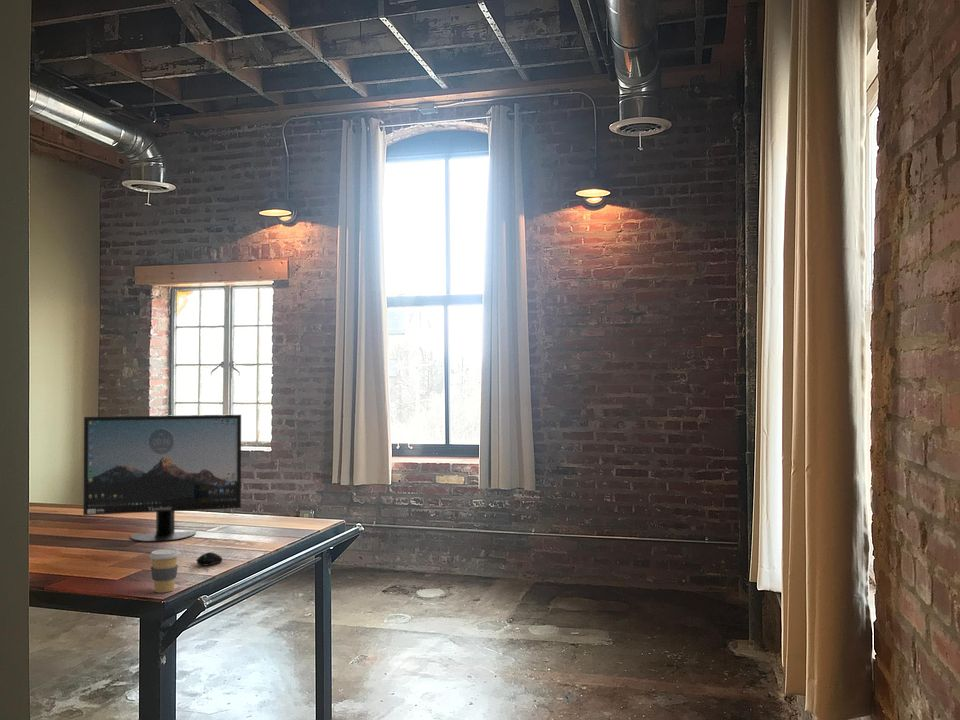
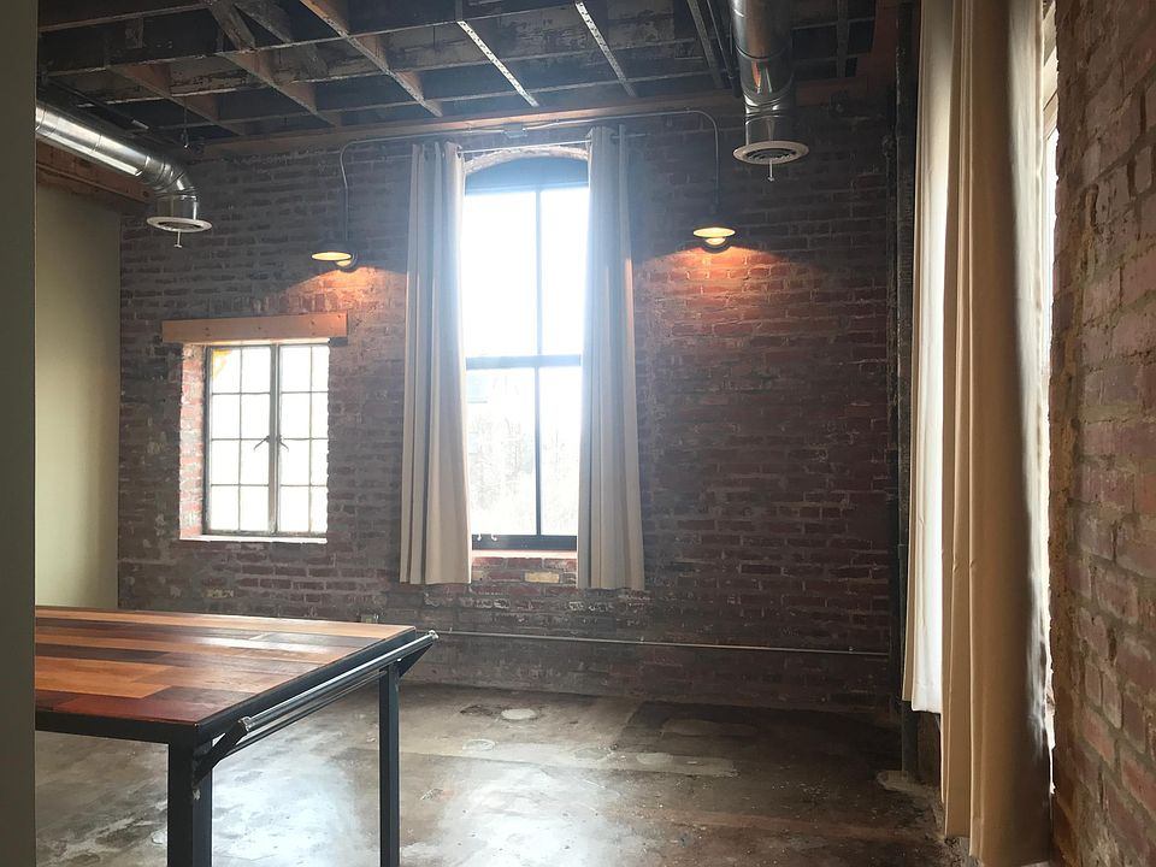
- monitor [82,414,242,543]
- coffee cup [148,548,181,594]
- computer mouse [195,551,223,572]
